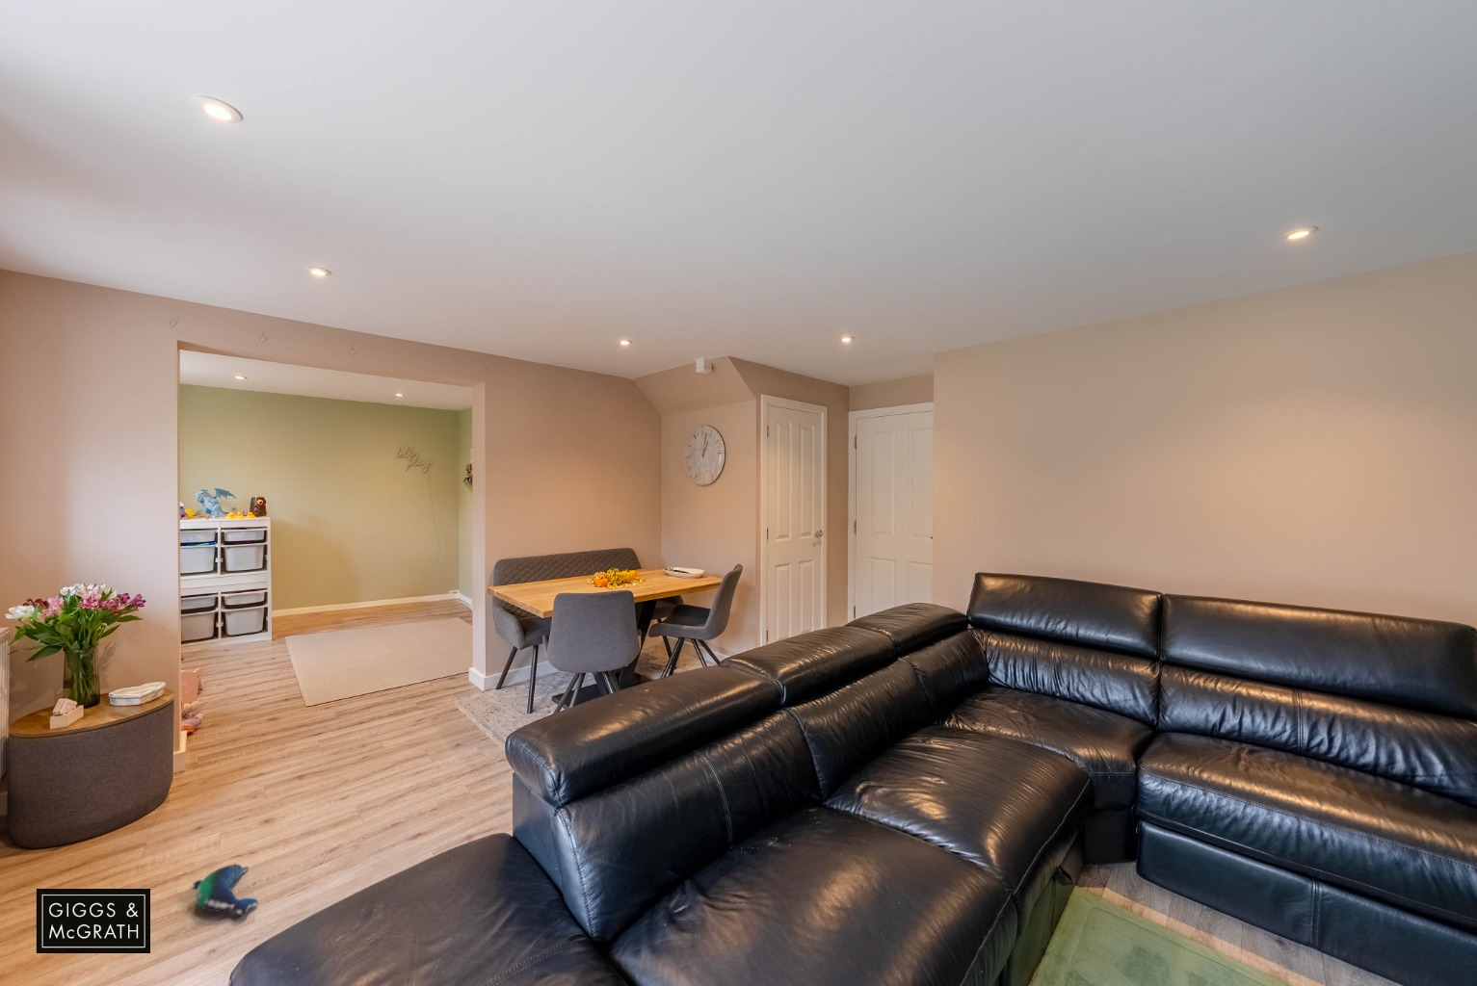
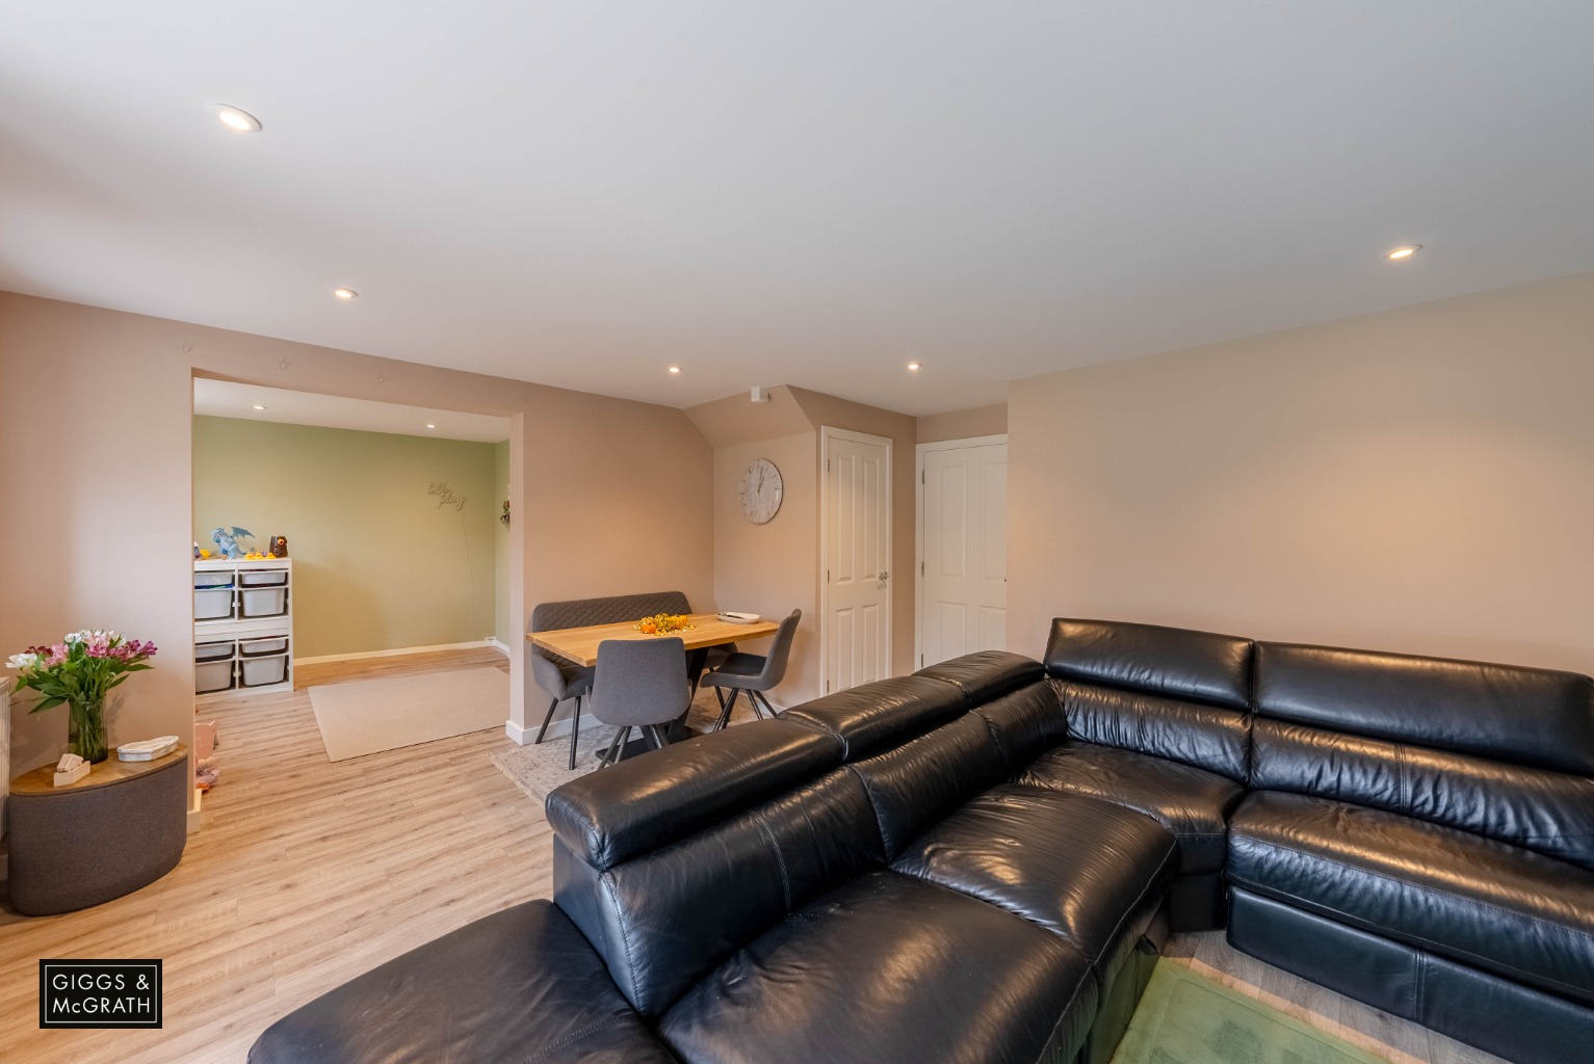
- plush toy [189,863,259,917]
